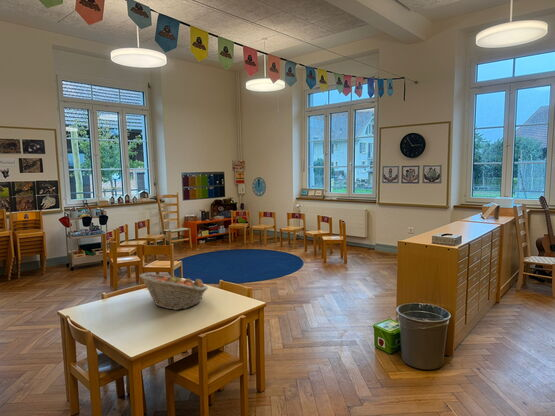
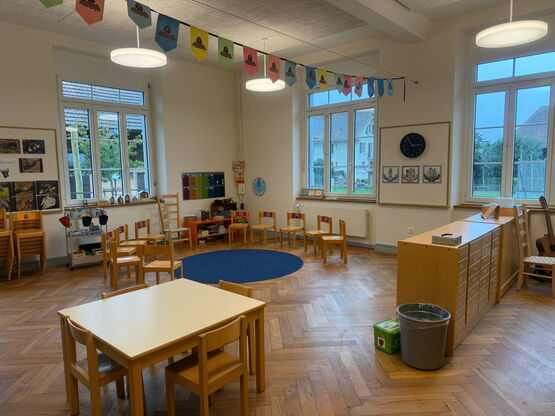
- fruit basket [138,272,209,311]
